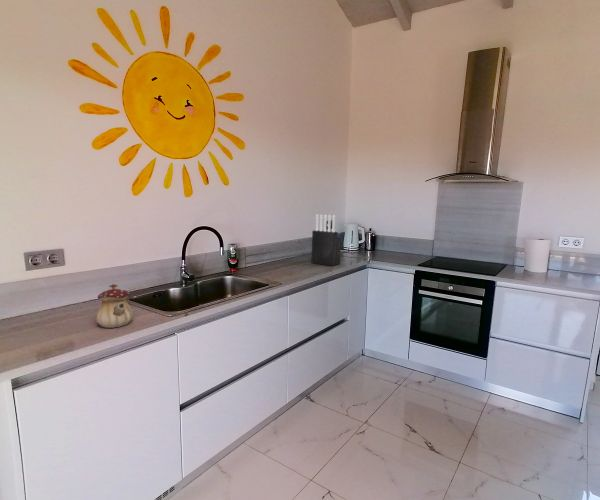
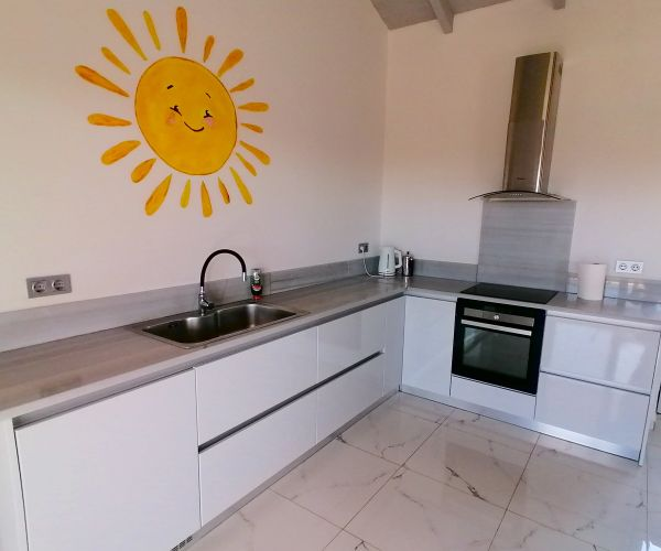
- knife block [310,213,342,267]
- teapot [96,283,134,329]
